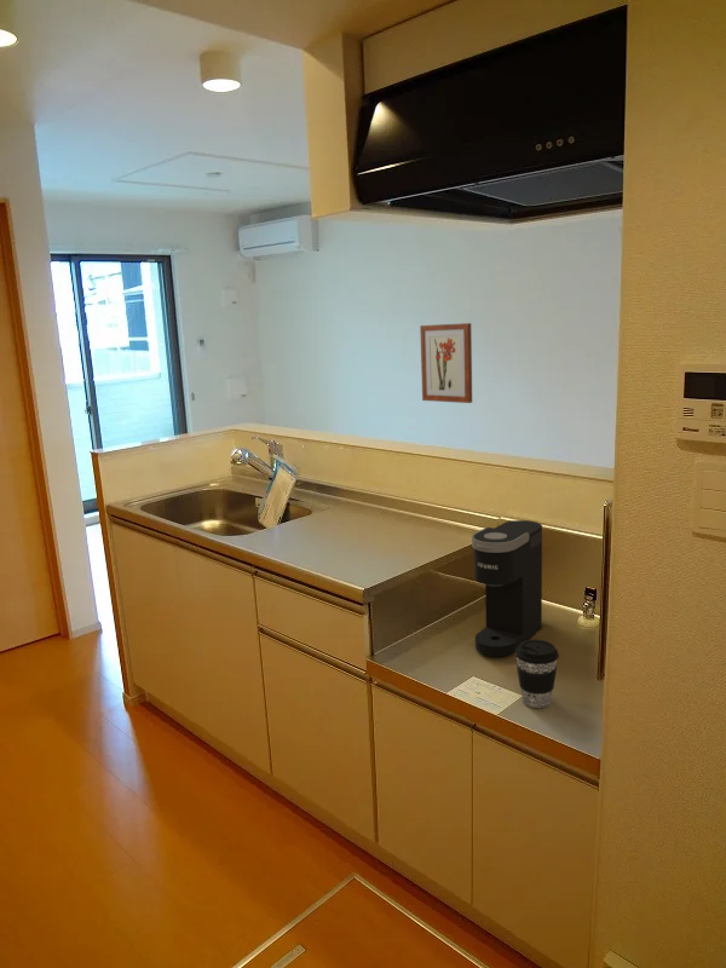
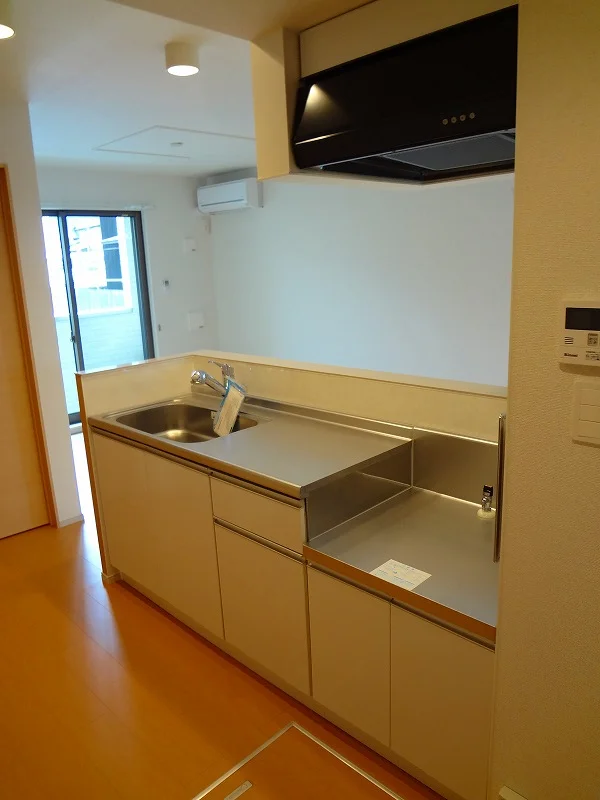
- wall art [419,322,473,404]
- coffee maker [471,519,543,658]
- coffee cup [514,639,560,709]
